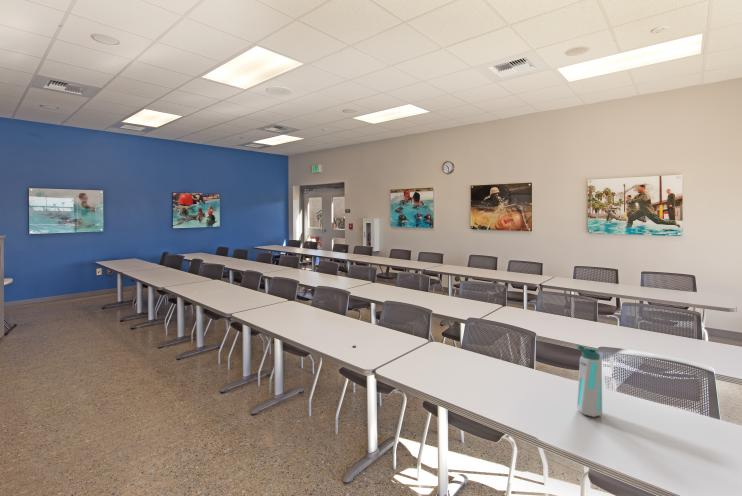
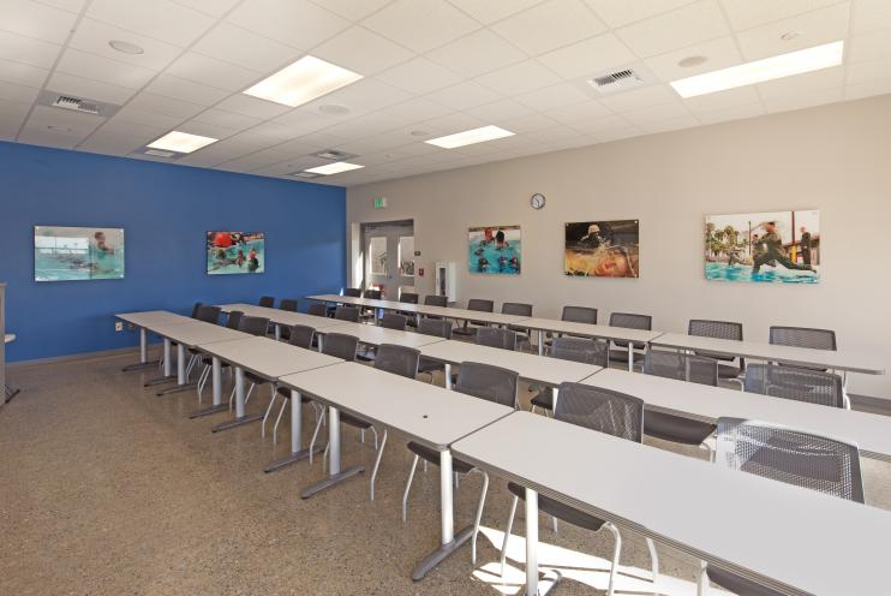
- water bottle [575,344,603,418]
